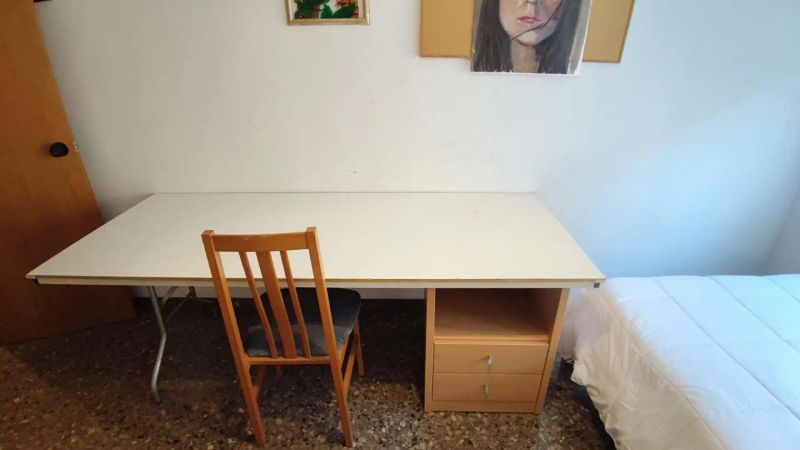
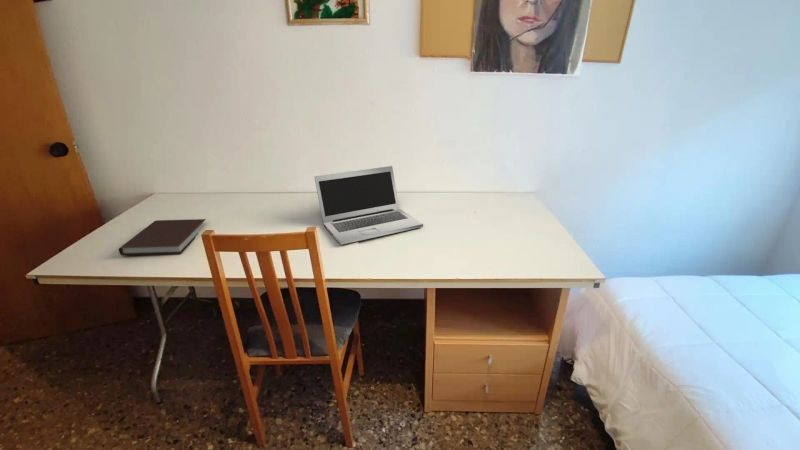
+ laptop [313,165,424,246]
+ notebook [118,218,207,256]
